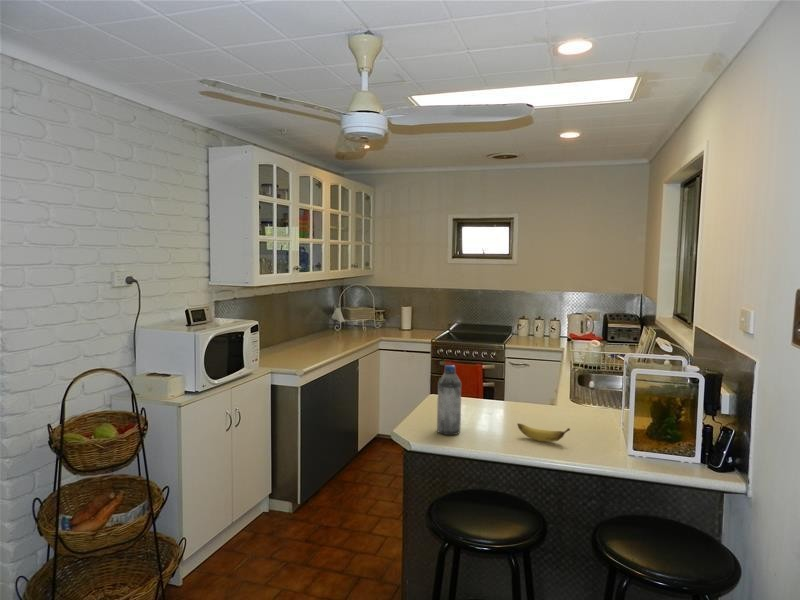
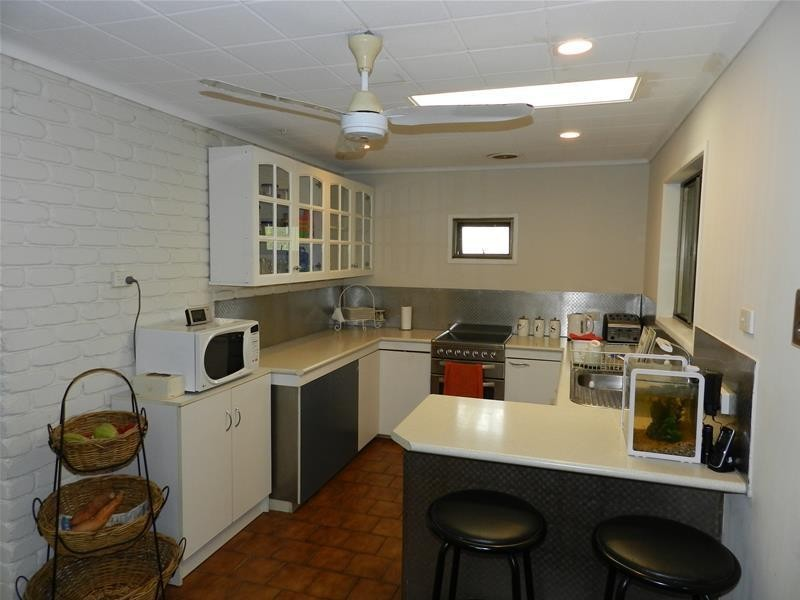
- banana [516,422,571,443]
- water bottle [436,364,462,436]
